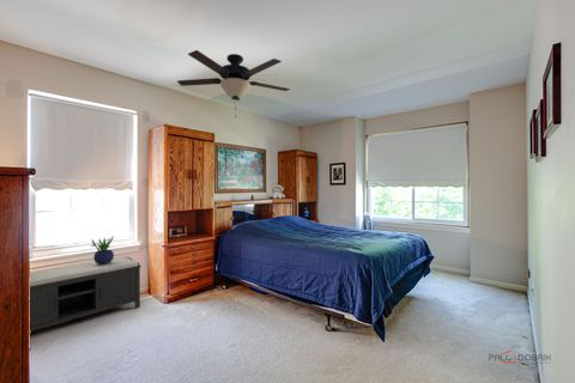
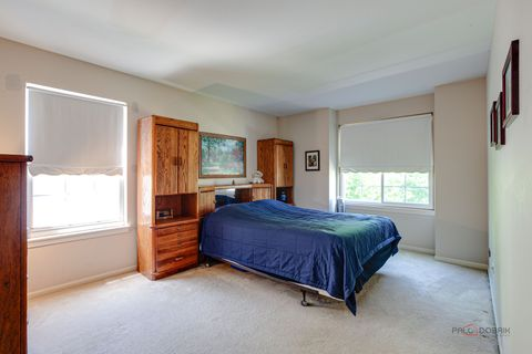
- bench [29,256,143,332]
- potted plant [90,235,115,265]
- ceiling fan [176,49,291,118]
